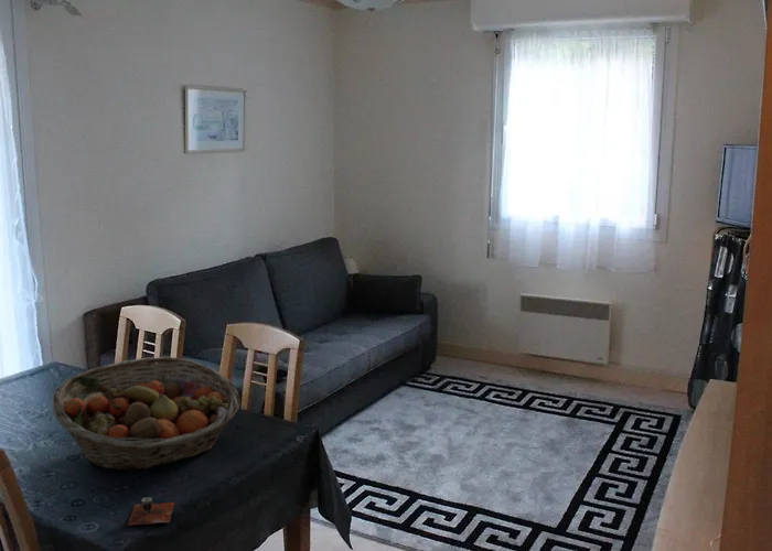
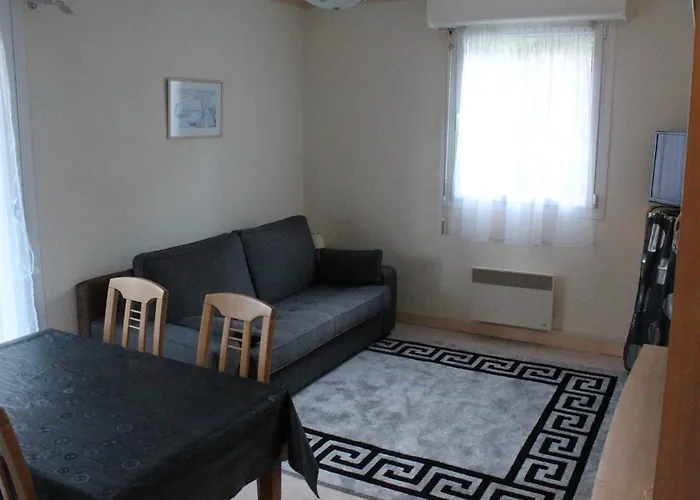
- fruit basket [52,356,242,472]
- cup [127,496,175,527]
